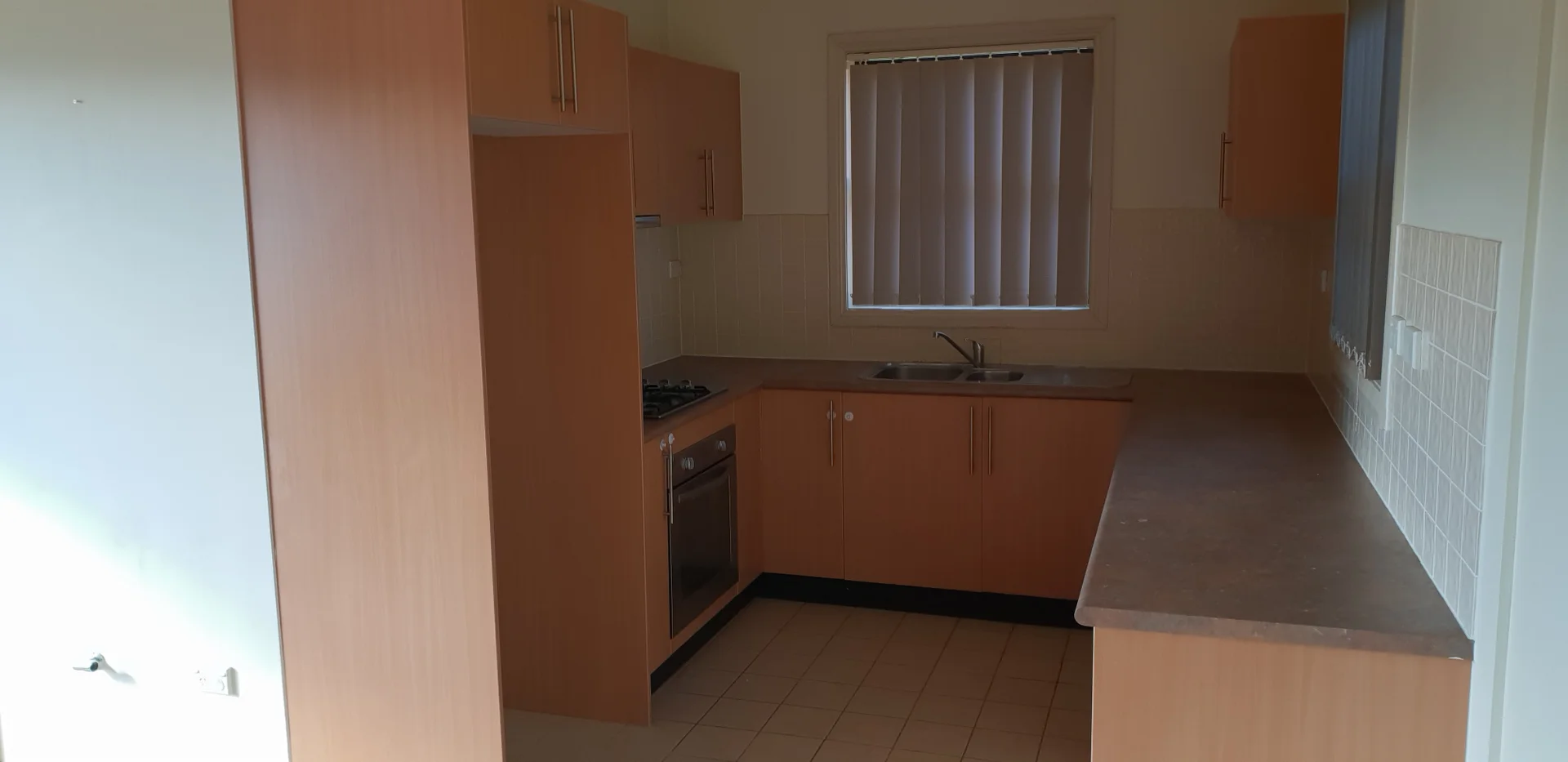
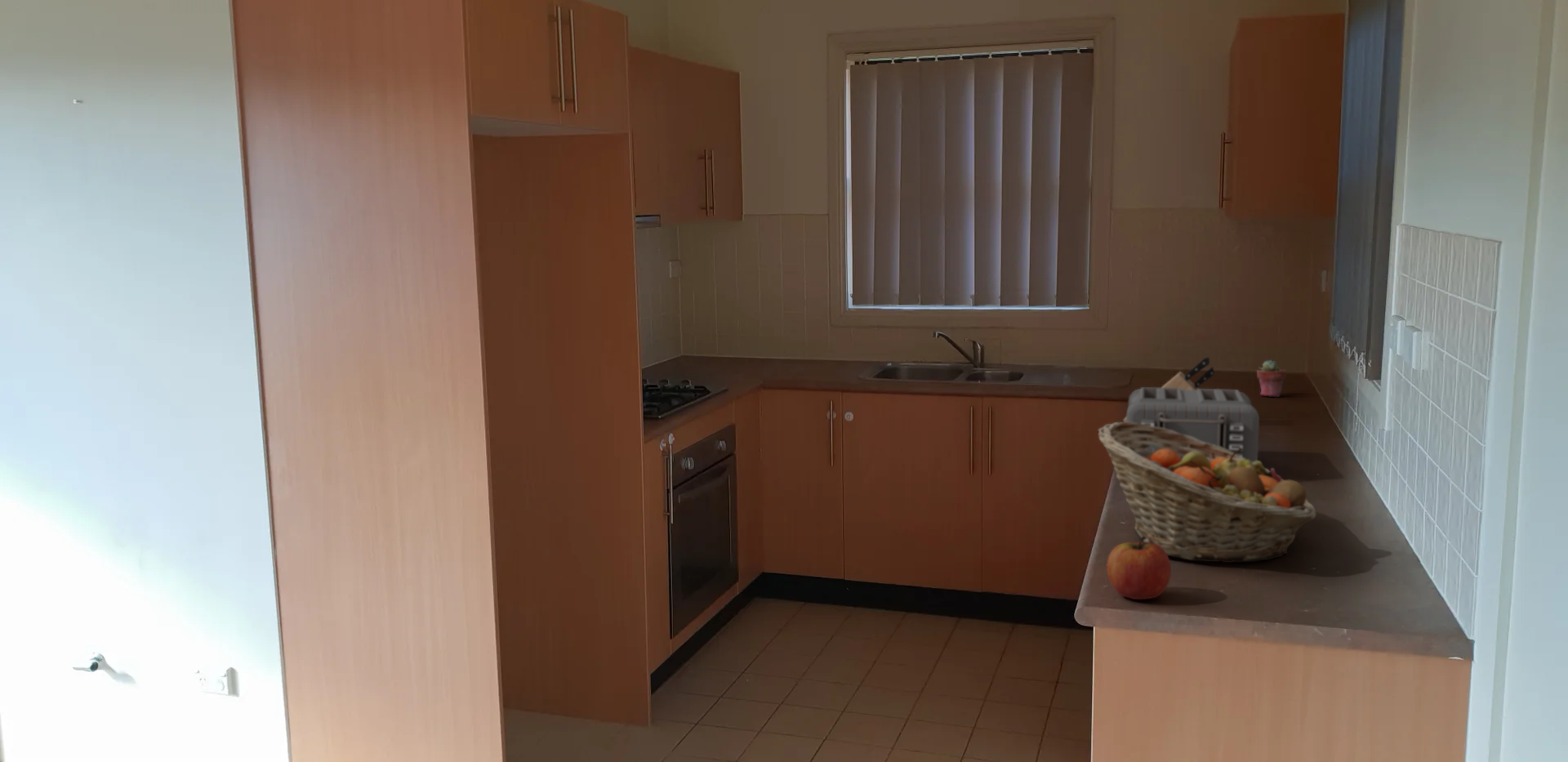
+ fruit basket [1097,421,1317,564]
+ apple [1106,537,1172,600]
+ knife block [1122,356,1215,422]
+ toaster [1125,386,1260,462]
+ potted succulent [1256,359,1287,398]
